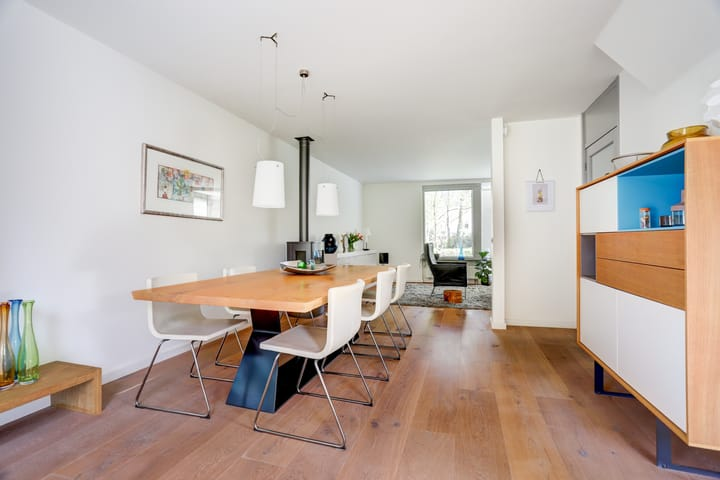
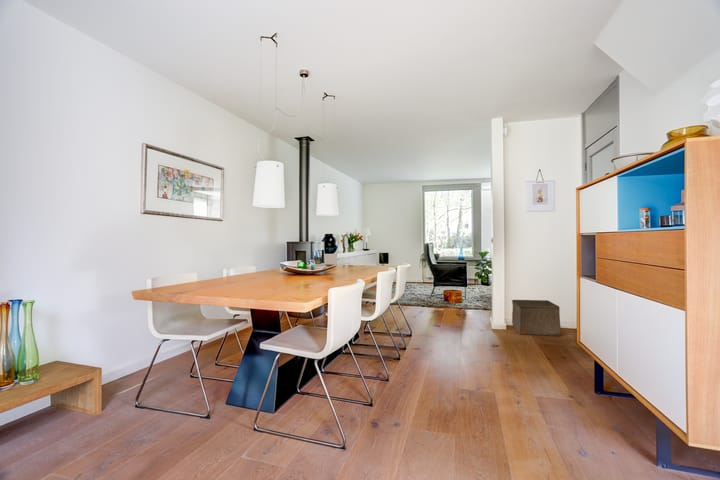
+ storage bin [511,299,562,337]
